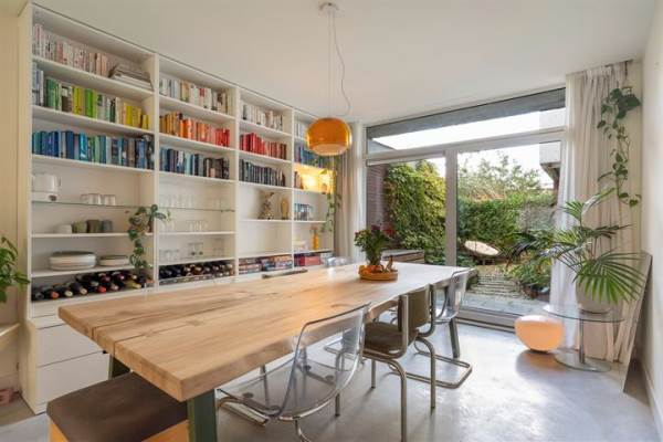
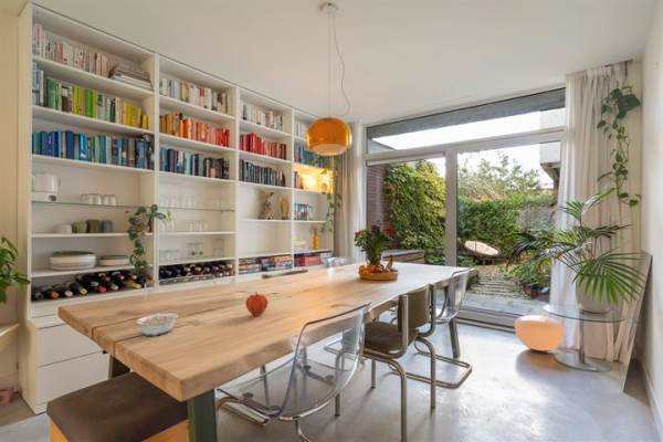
+ legume [126,312,179,337]
+ fruit [244,291,270,317]
